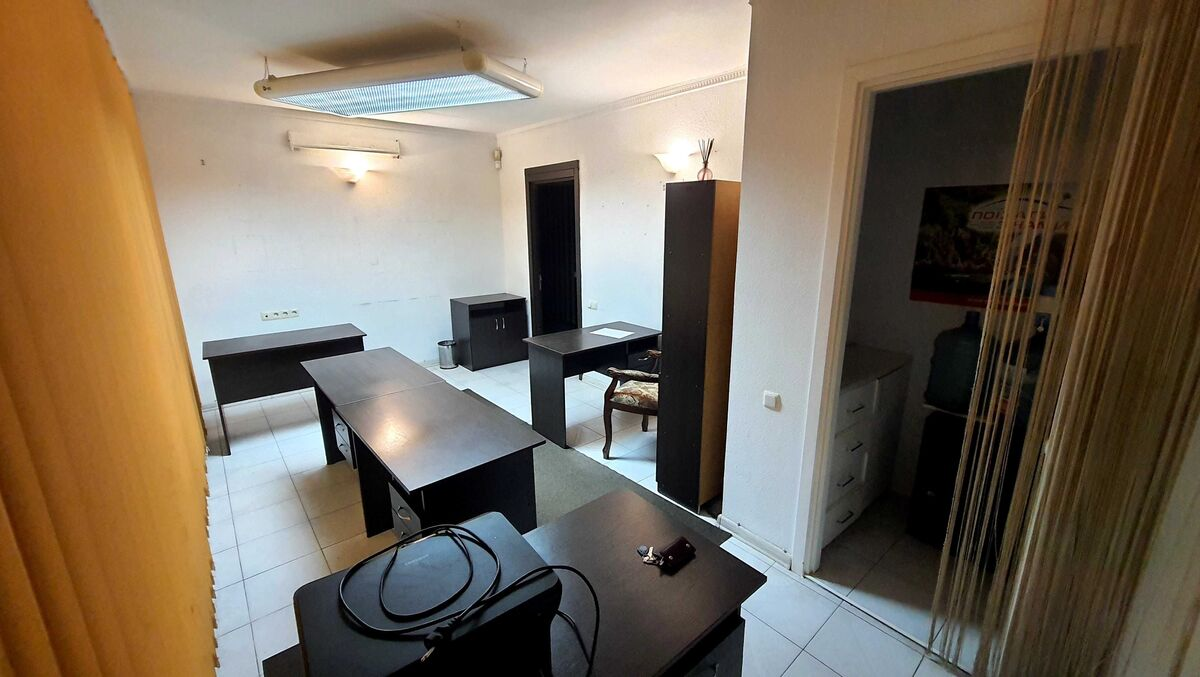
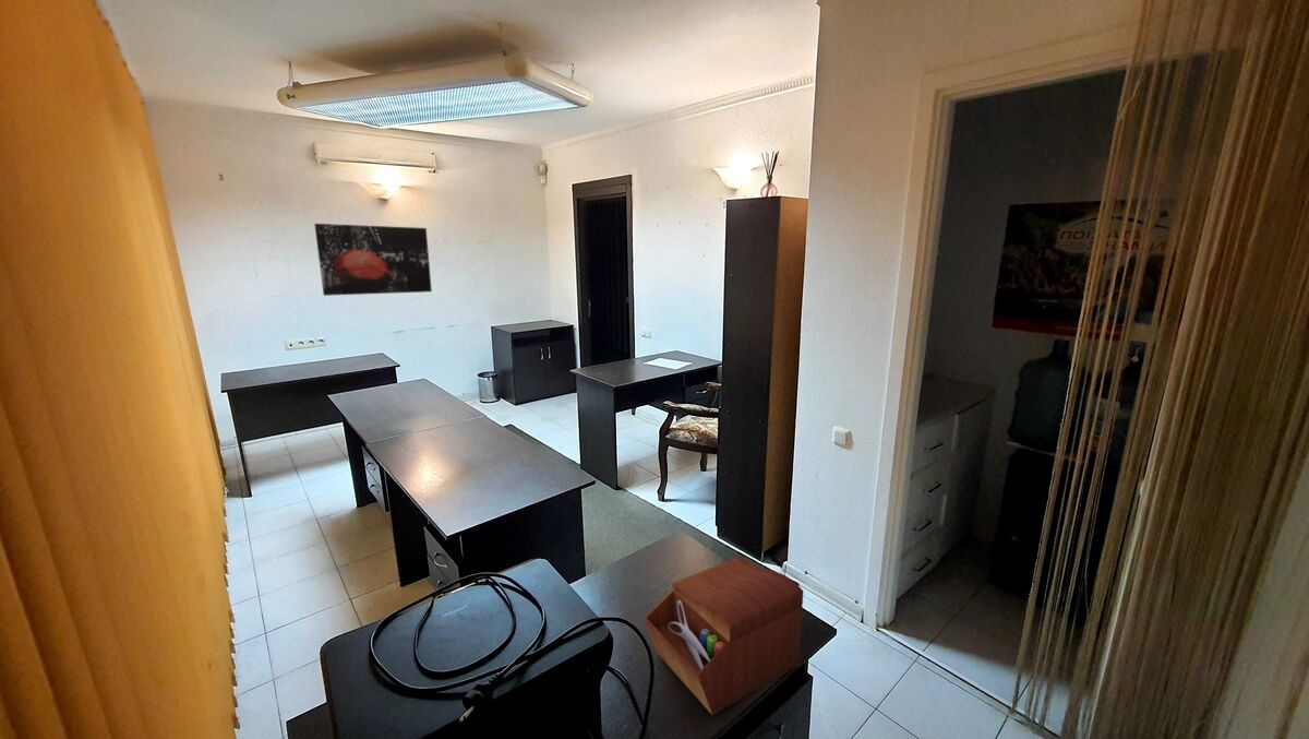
+ sewing box [644,555,804,716]
+ wall art [313,223,433,297]
